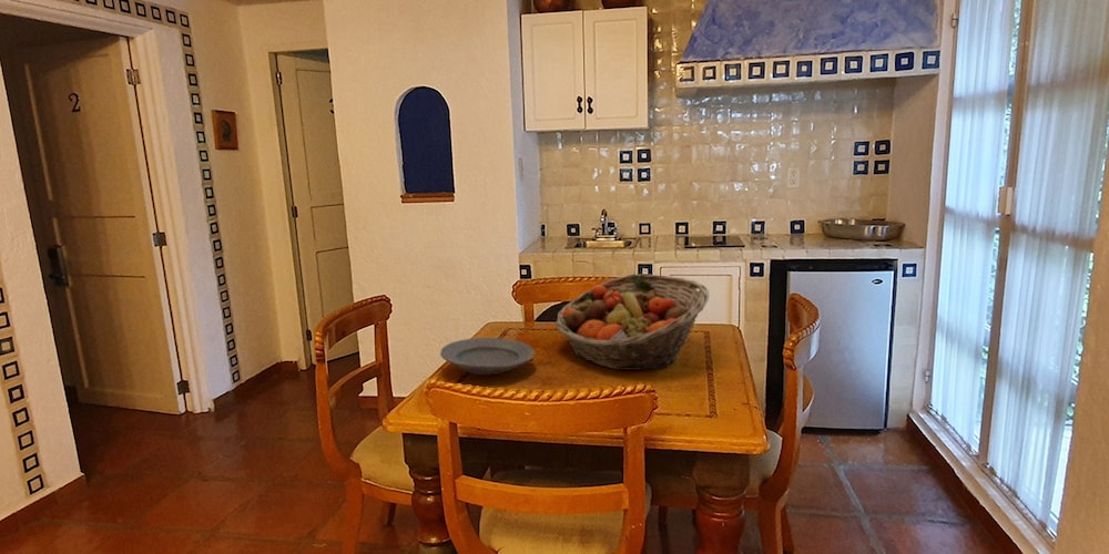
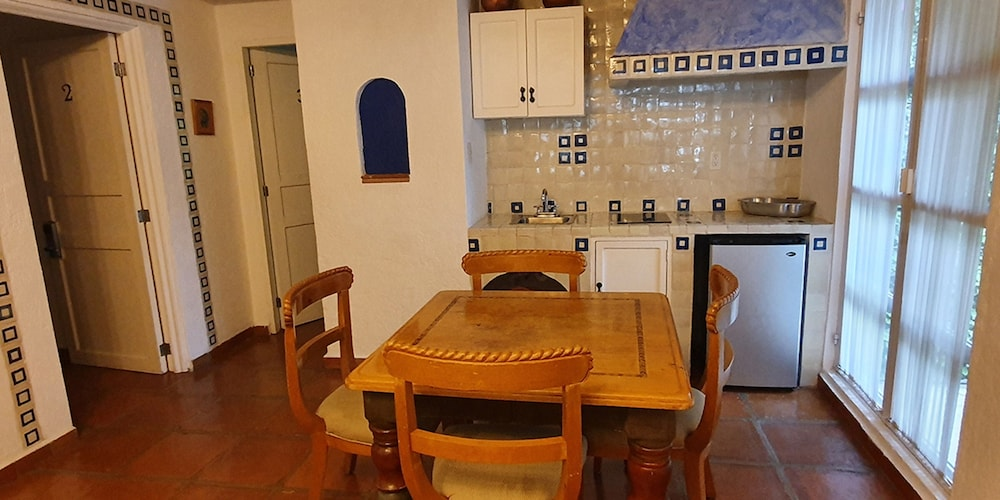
- fruit basket [554,273,710,371]
- plate [439,337,536,376]
